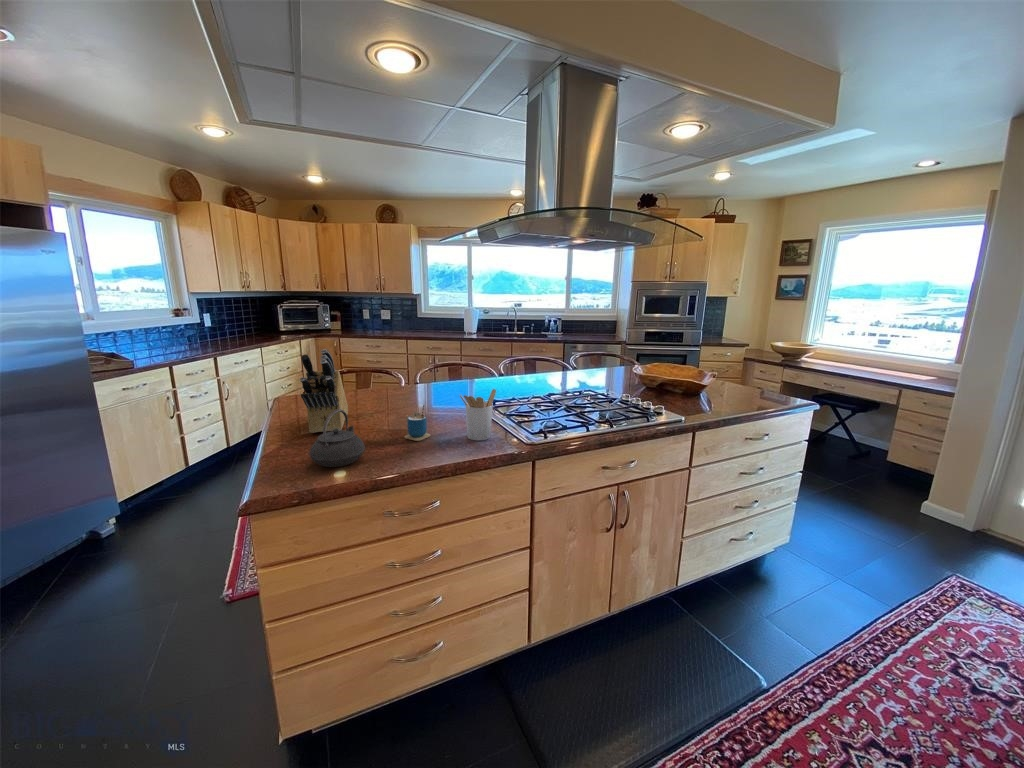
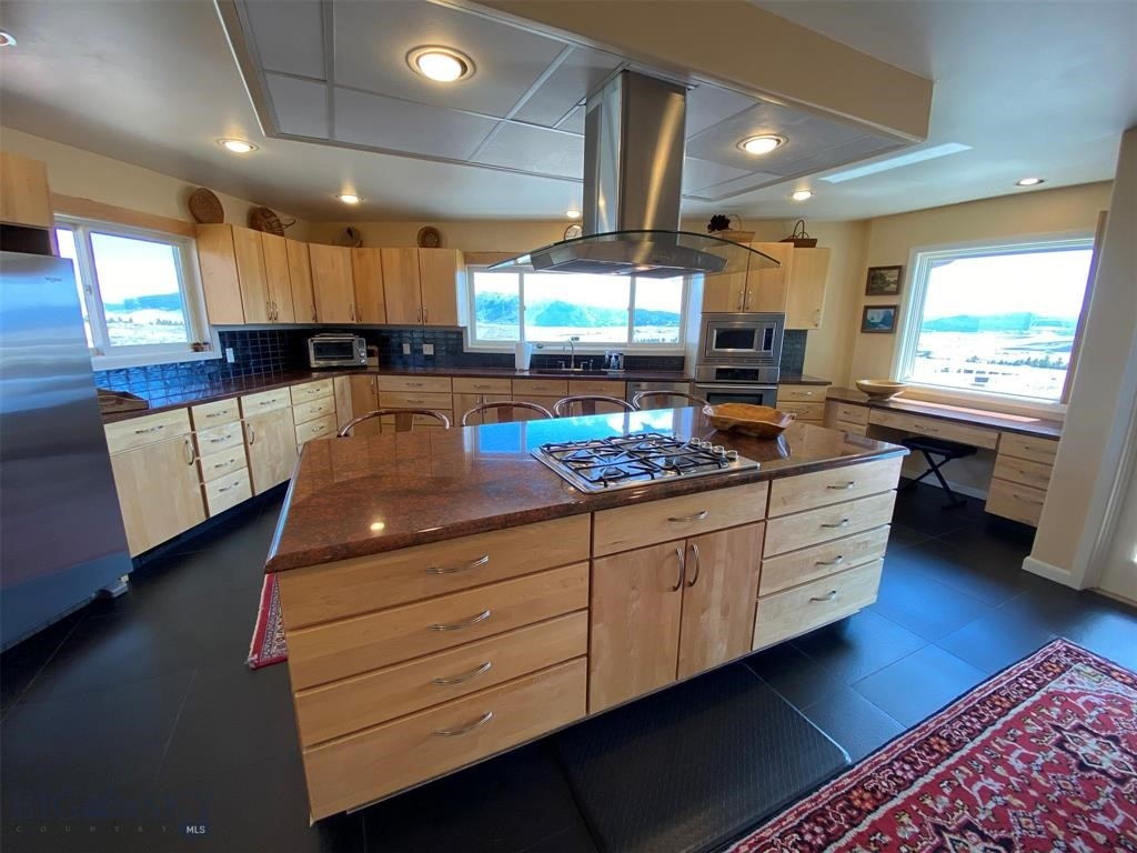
- teapot [308,409,366,468]
- cup [403,404,431,442]
- utensil holder [459,388,497,442]
- knife block [299,348,349,434]
